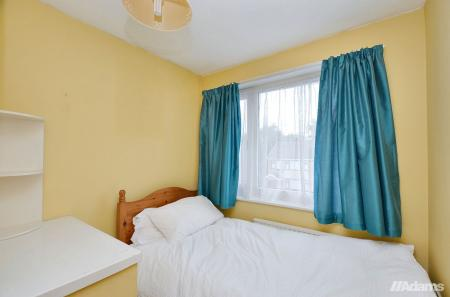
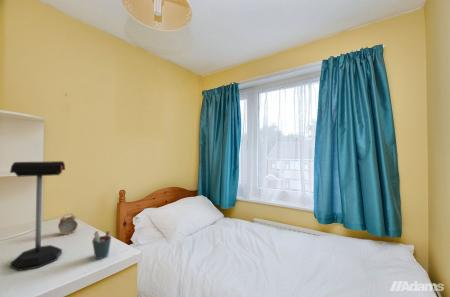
+ alarm clock [57,213,79,236]
+ mailbox [9,160,66,272]
+ pen holder [91,230,112,260]
